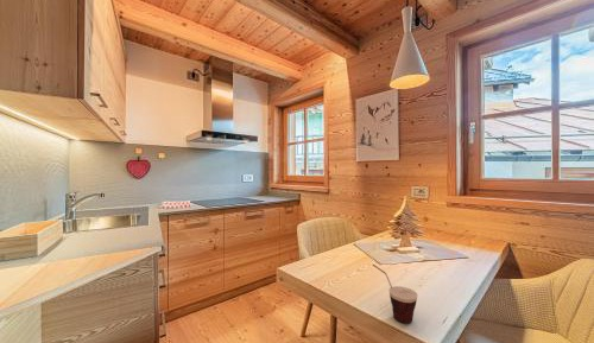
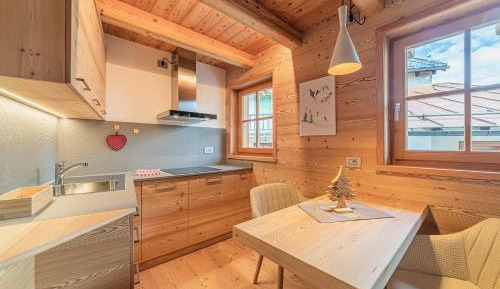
- cup [372,263,418,324]
